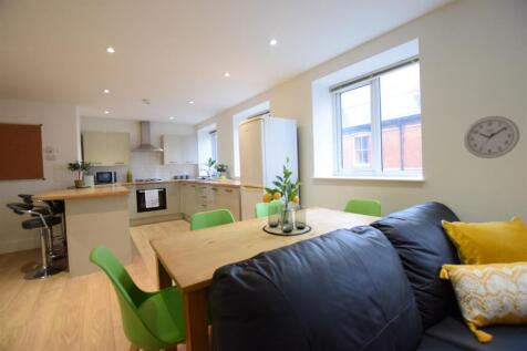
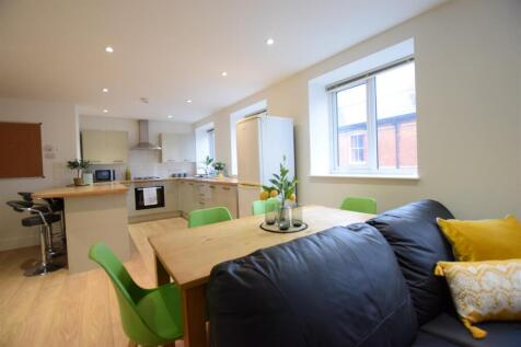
- wall clock [463,115,521,159]
